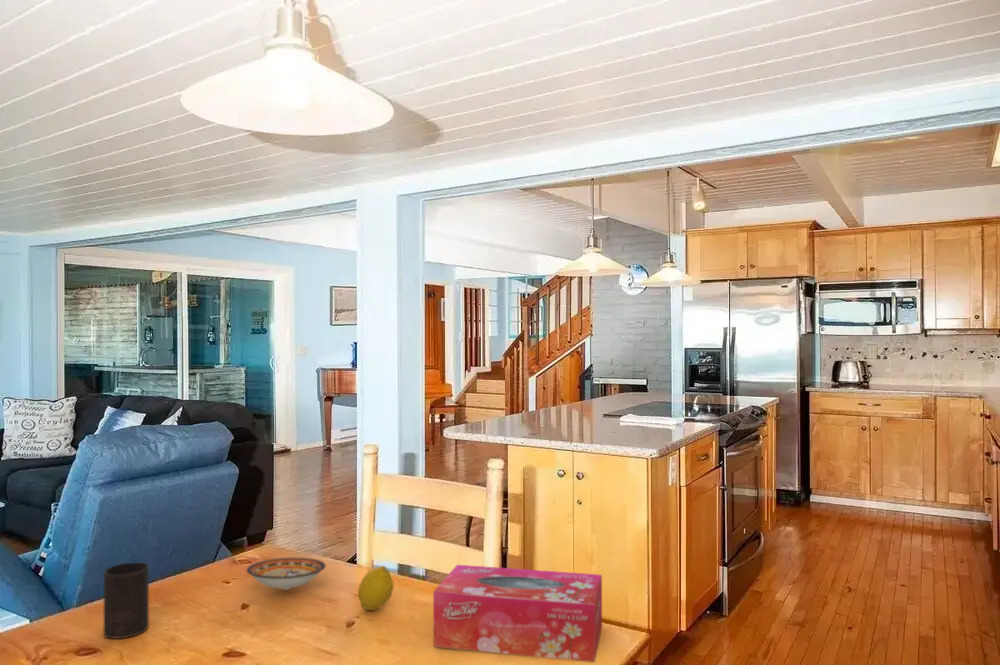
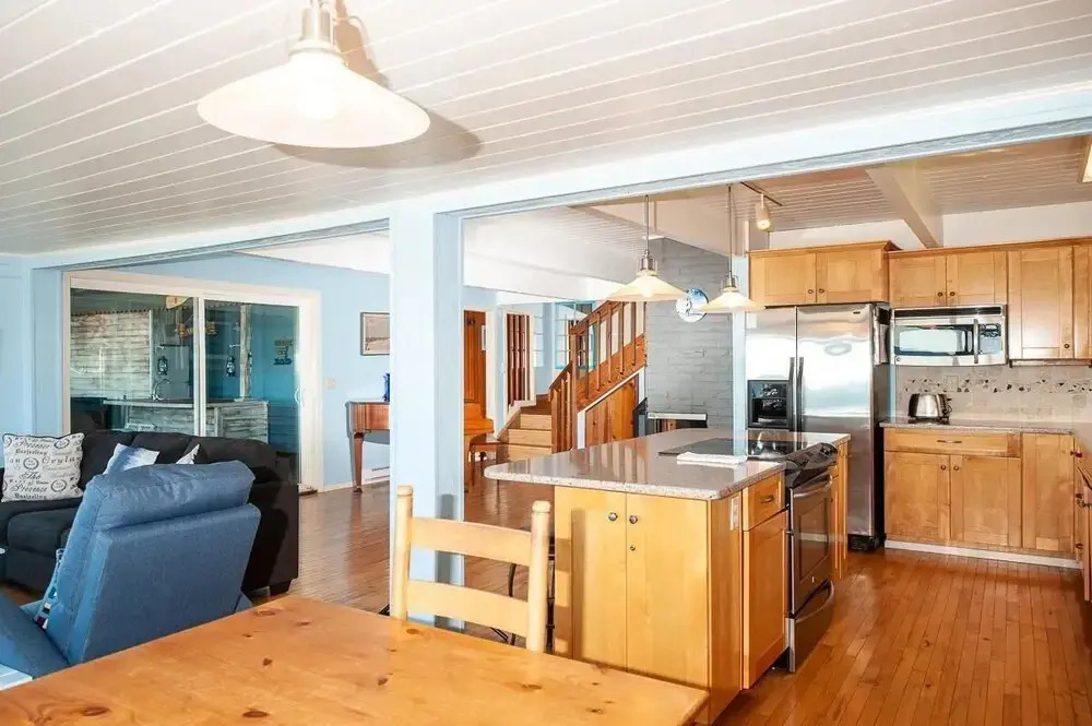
- bowl [246,557,327,591]
- tissue box [432,564,603,663]
- cup [103,562,150,639]
- fruit [357,565,394,611]
